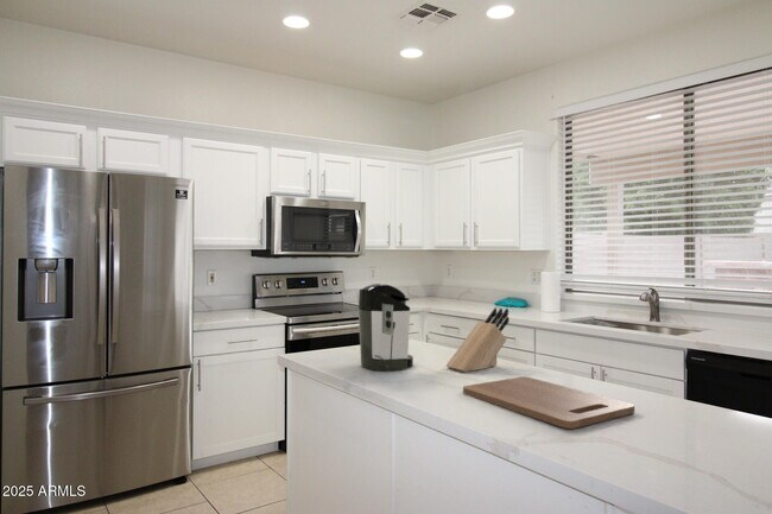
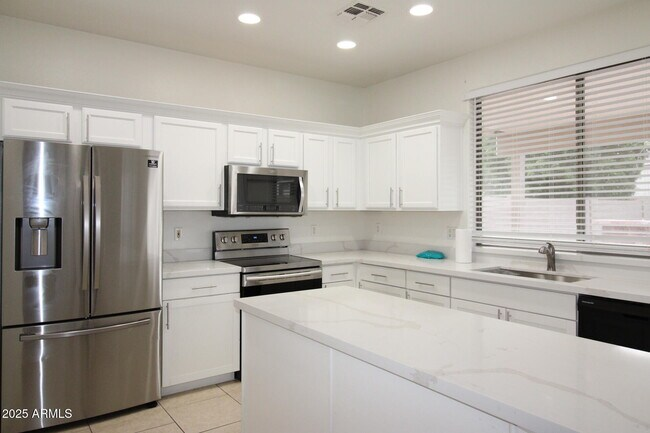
- cutting board [462,375,635,430]
- coffee maker [357,283,415,372]
- knife block [445,306,510,373]
